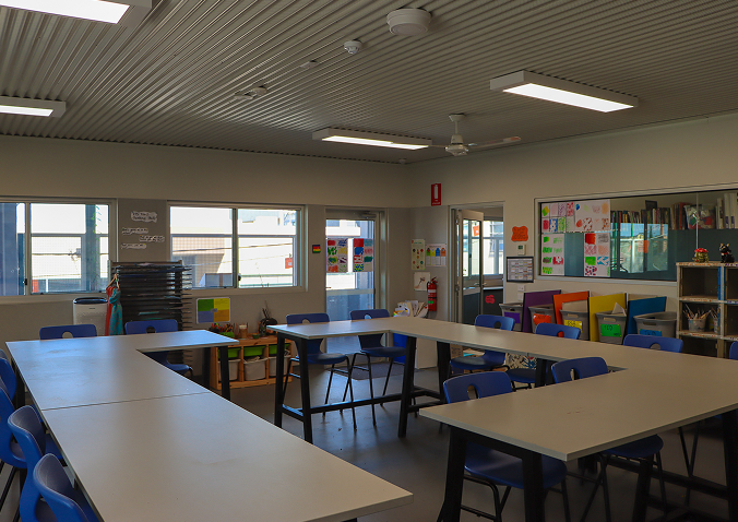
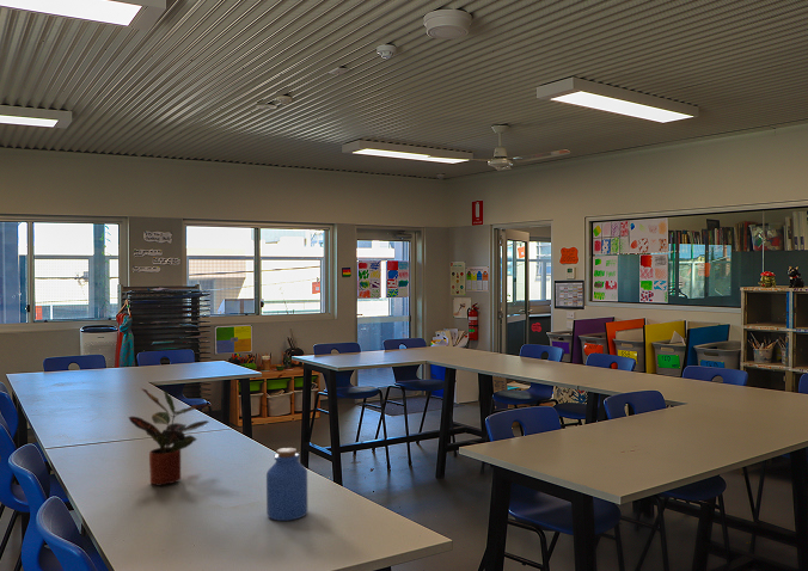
+ jar [265,447,308,522]
+ potted plant [127,387,213,487]
